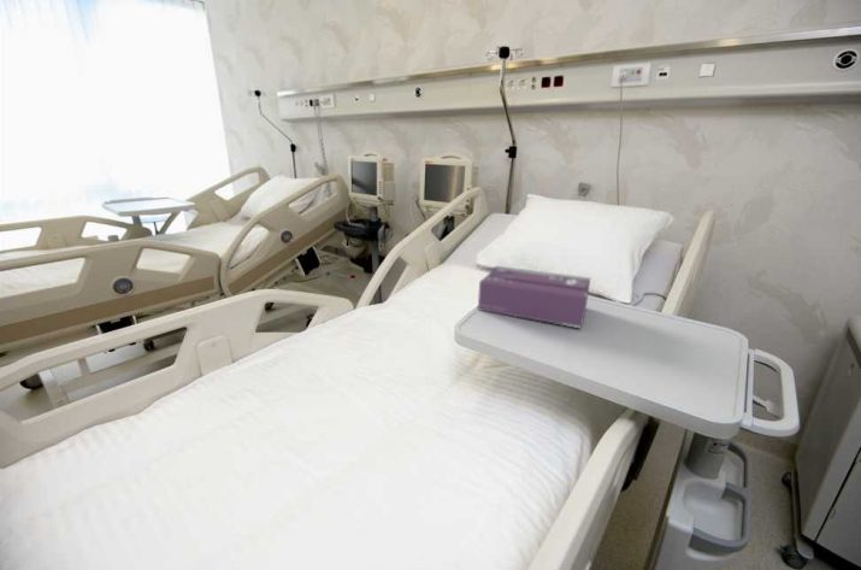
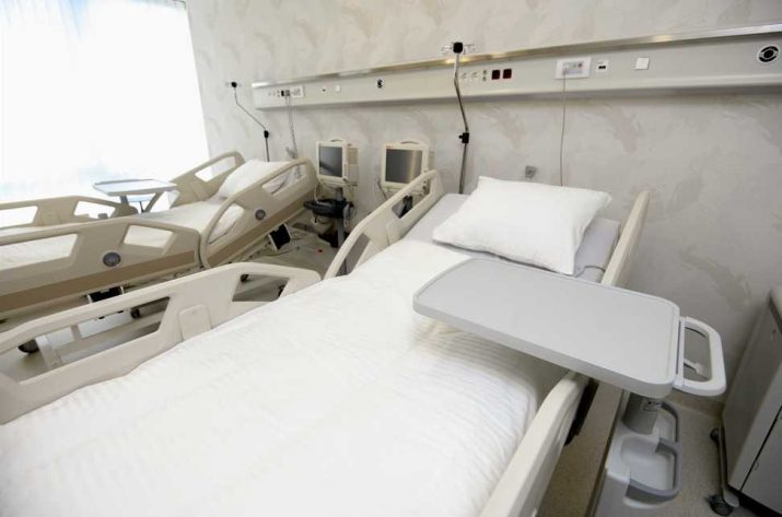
- tissue box [477,265,591,329]
